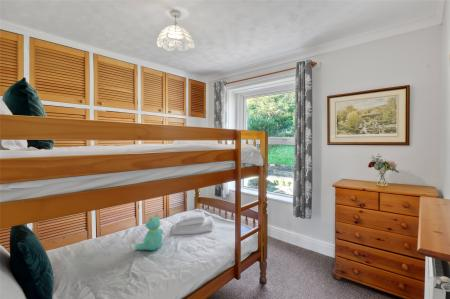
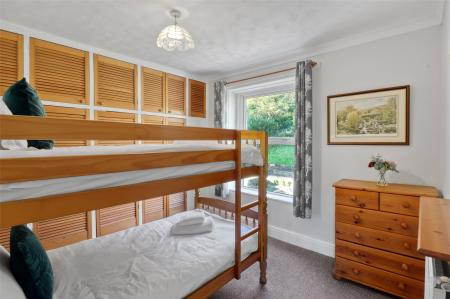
- teddy bear [134,213,164,251]
